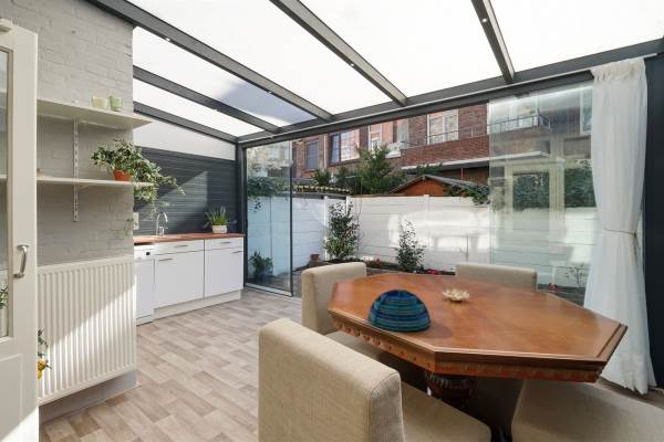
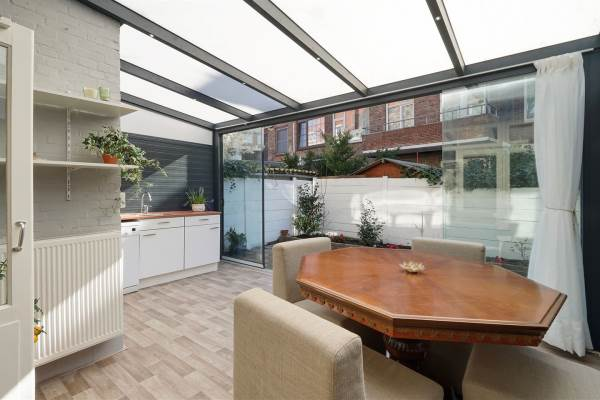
- decorative bowl [367,288,432,332]
